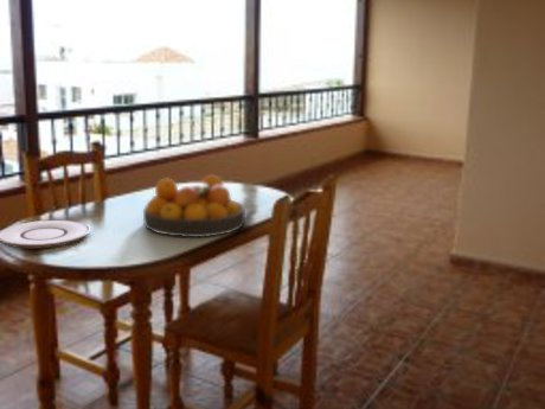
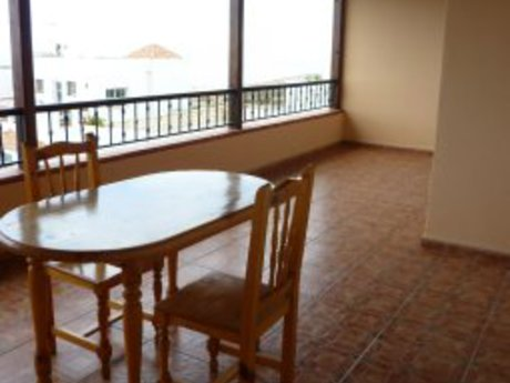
- fruit bowl [142,174,246,238]
- plate [0,219,91,250]
